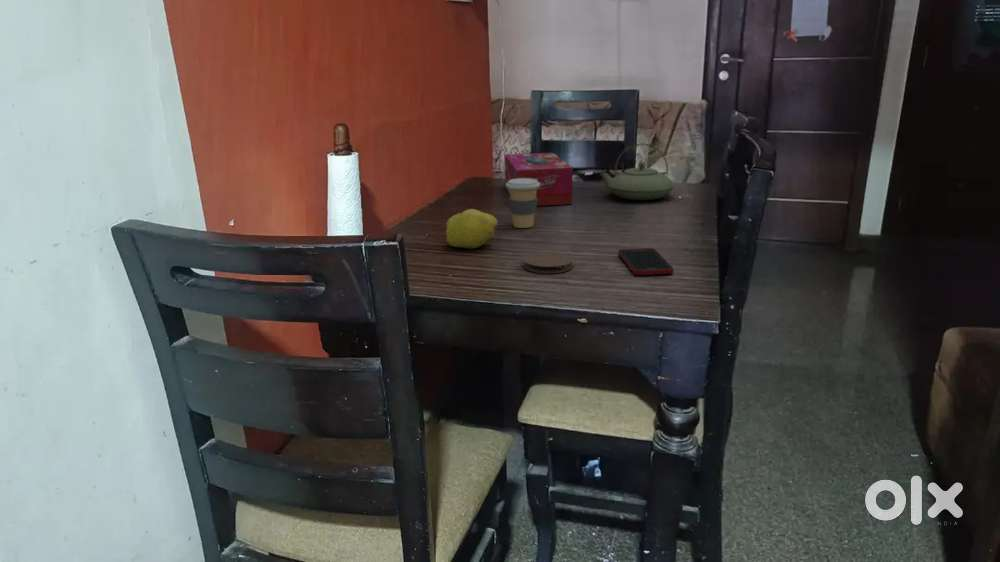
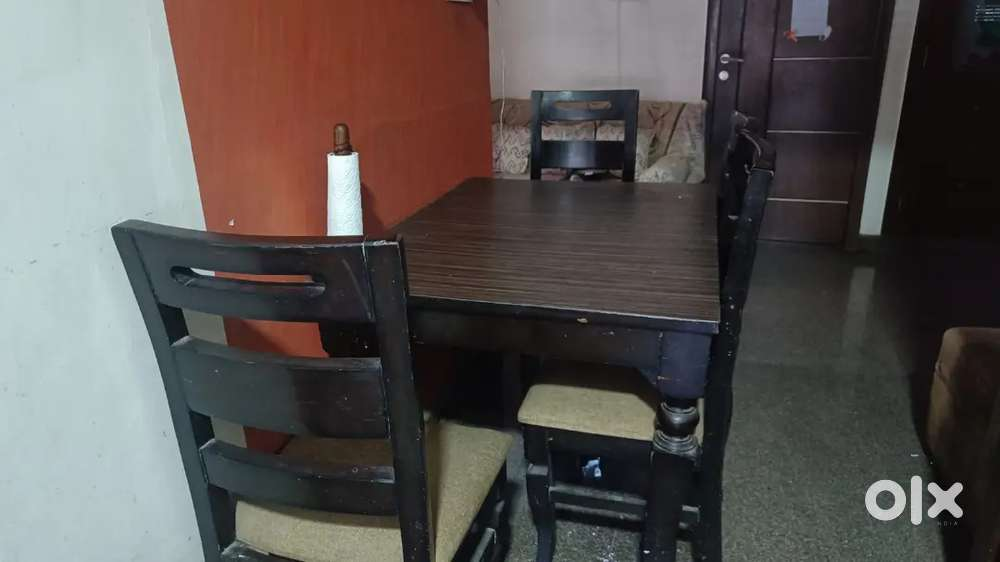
- cell phone [617,247,675,276]
- coffee cup [506,178,540,229]
- tissue box [503,152,574,207]
- coaster [522,251,575,274]
- teapot [597,143,676,201]
- fruit [445,208,501,250]
